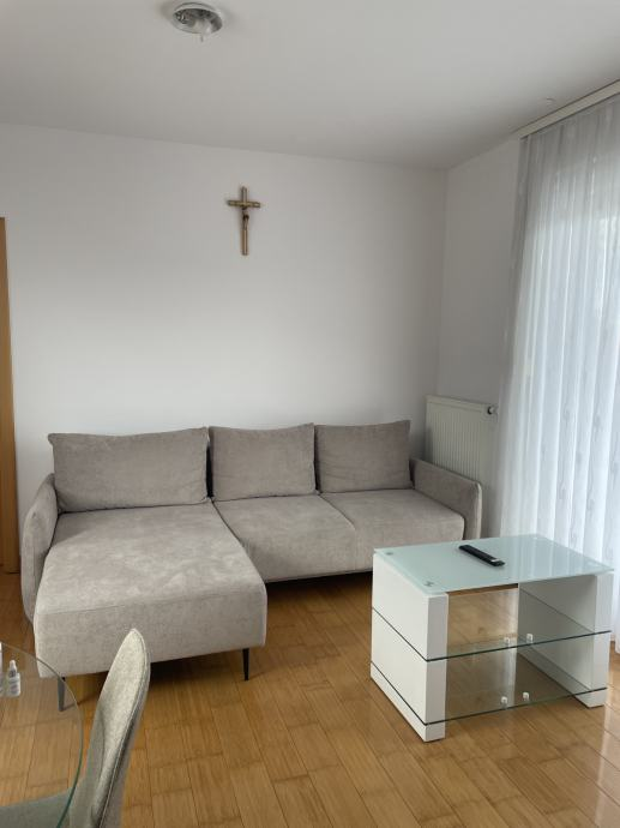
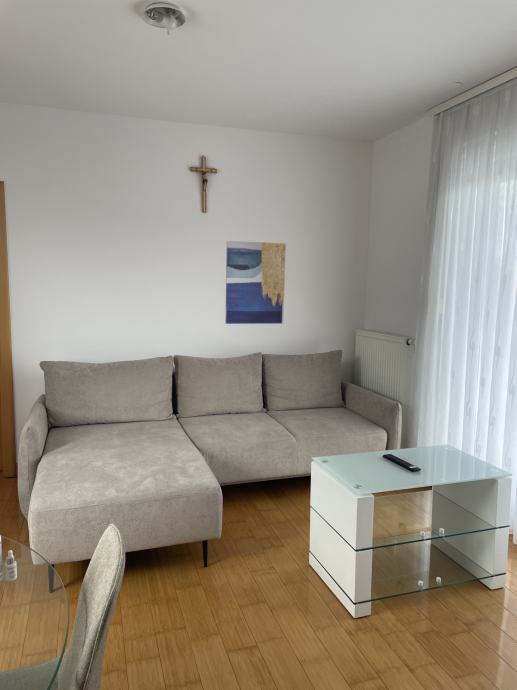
+ wall art [224,240,287,325]
